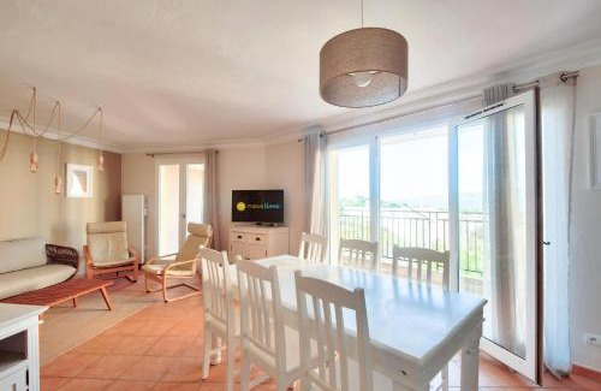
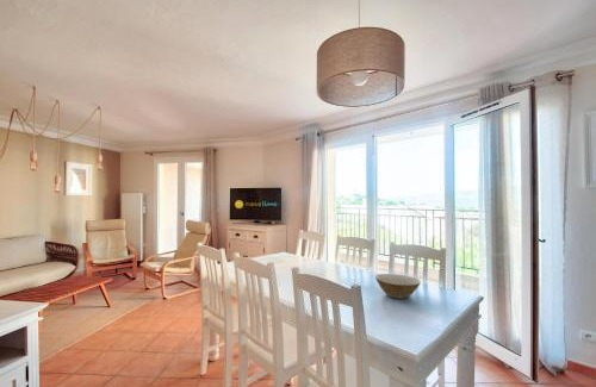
+ bowl [374,273,422,300]
